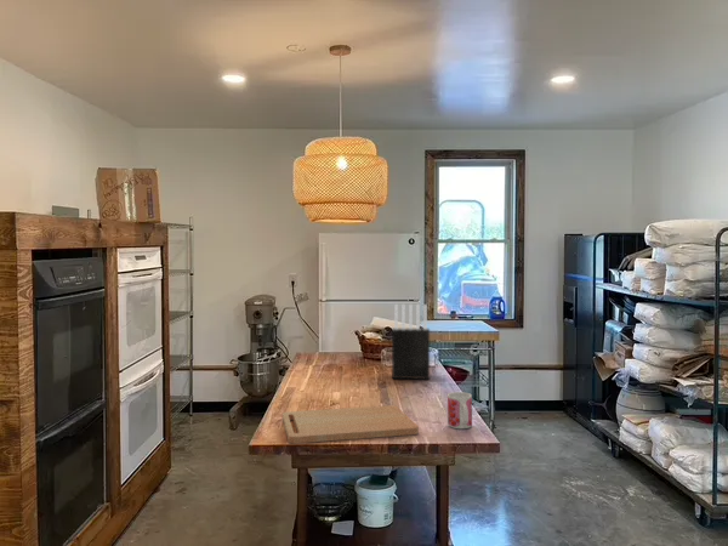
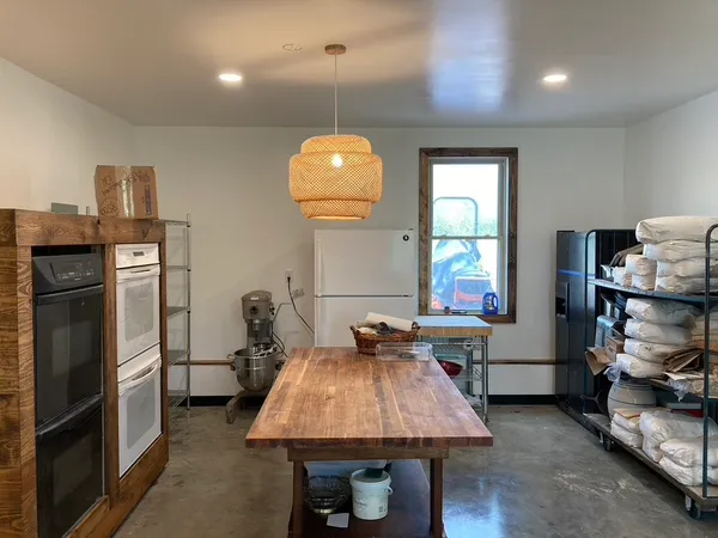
- cutting board [281,404,420,444]
- mug [447,391,473,430]
- knife block [391,303,431,381]
